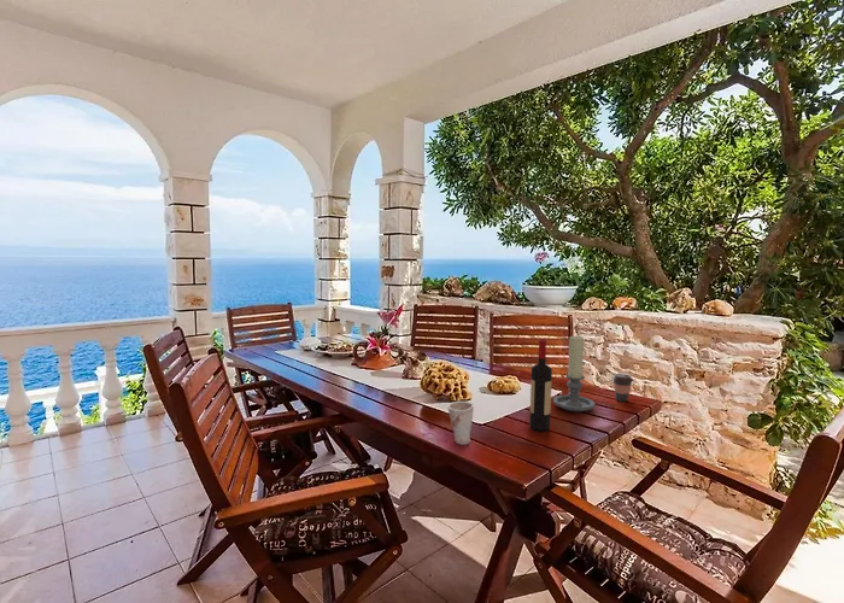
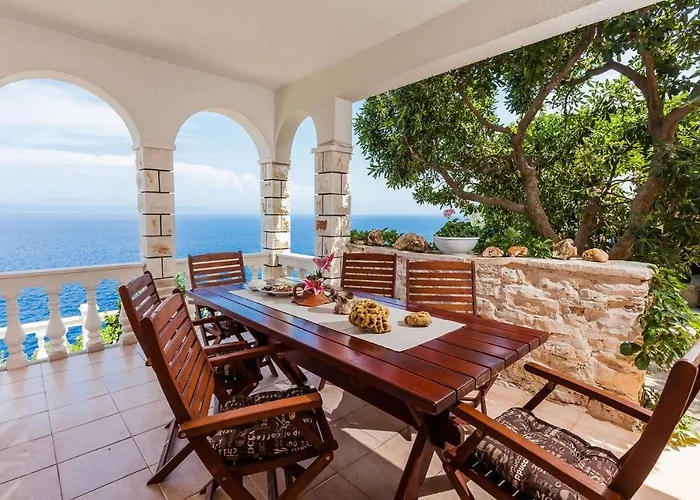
- coffee cup [611,373,634,403]
- cup [446,400,475,446]
- wine bottle [528,338,553,432]
- candle holder [552,334,596,412]
